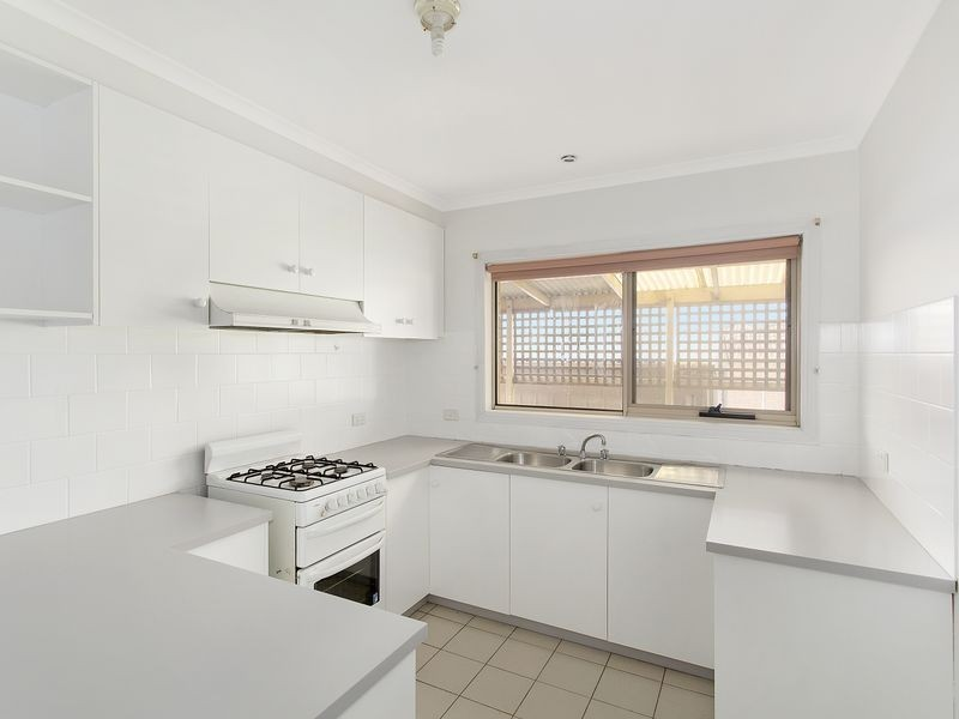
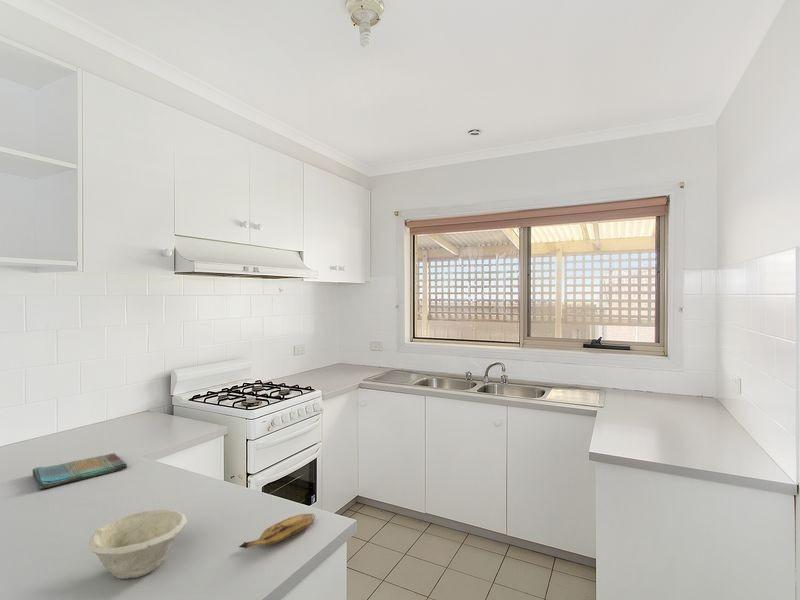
+ banana [238,513,316,549]
+ dish towel [32,452,128,490]
+ bowl [87,508,188,580]
